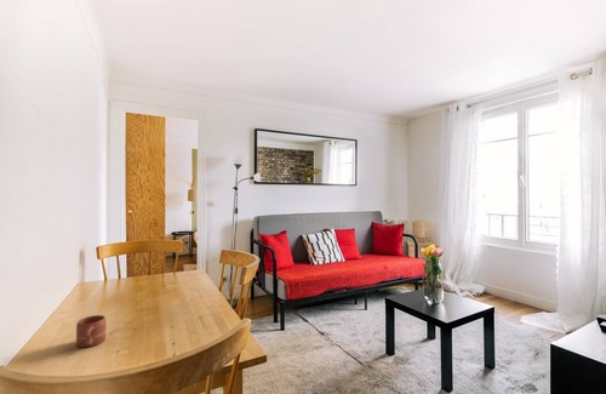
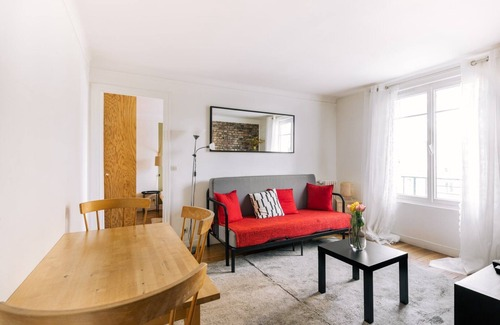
- mug [75,314,107,348]
